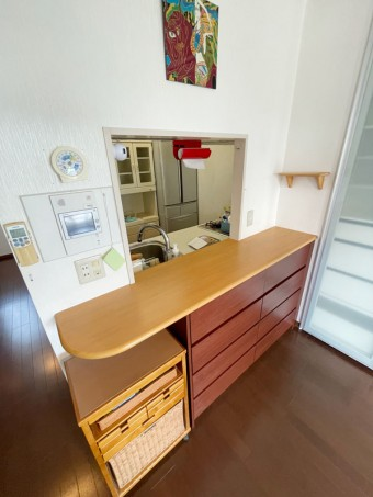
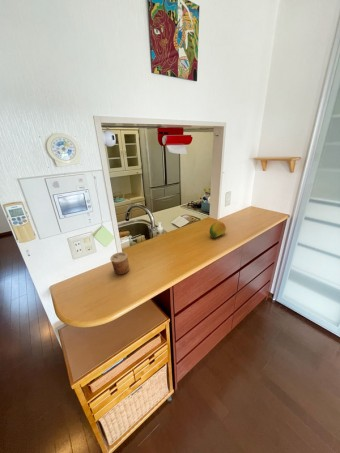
+ fruit [209,220,227,239]
+ cup [109,251,130,275]
